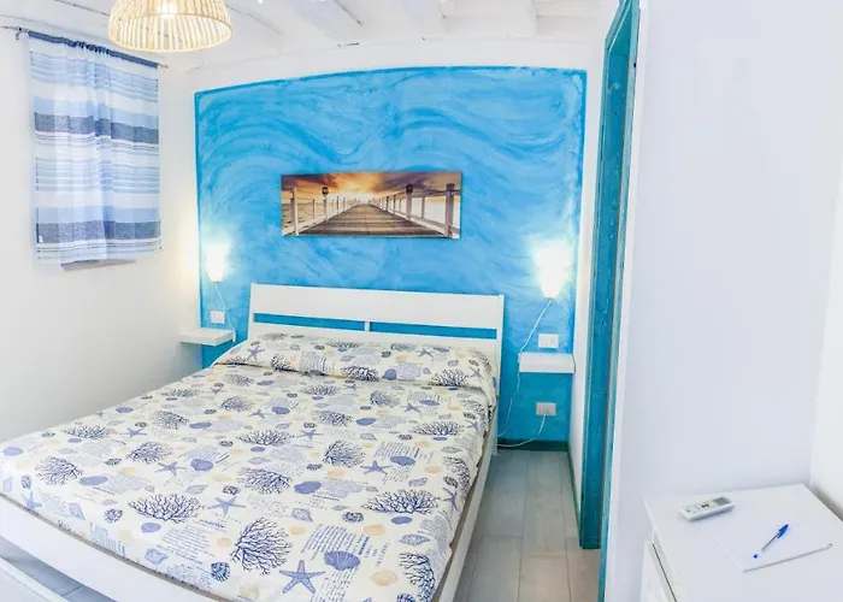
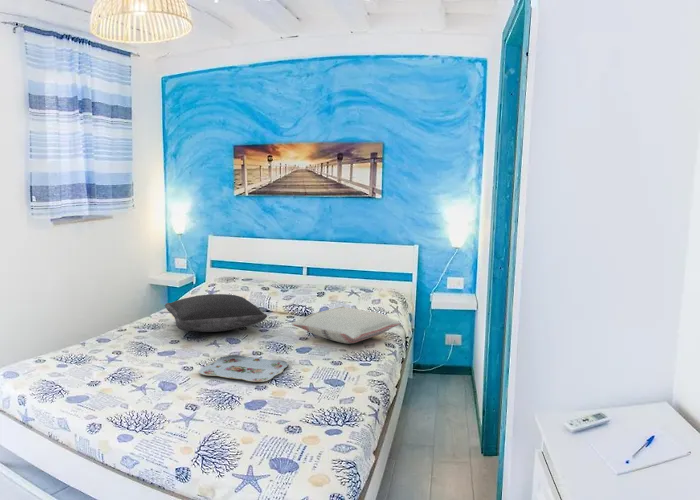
+ pillow [291,305,401,345]
+ serving tray [198,354,289,383]
+ pillow [164,293,268,333]
